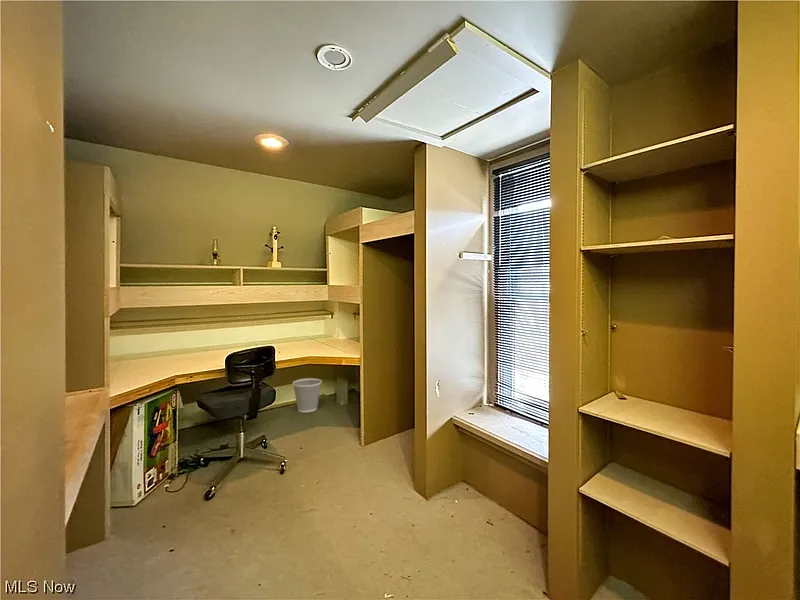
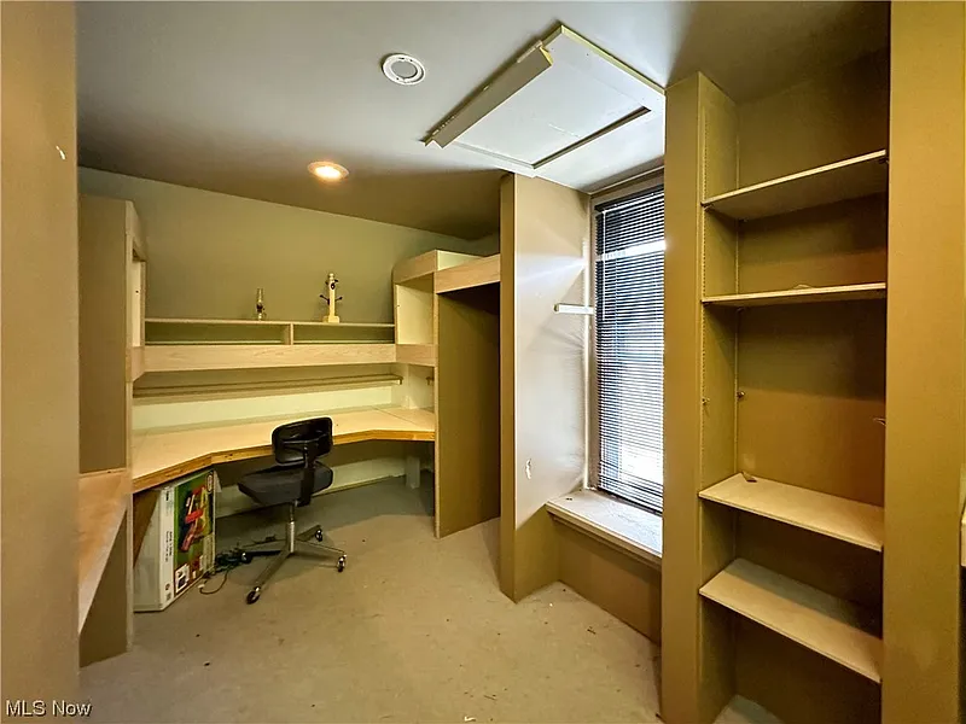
- wastebasket [292,377,323,414]
